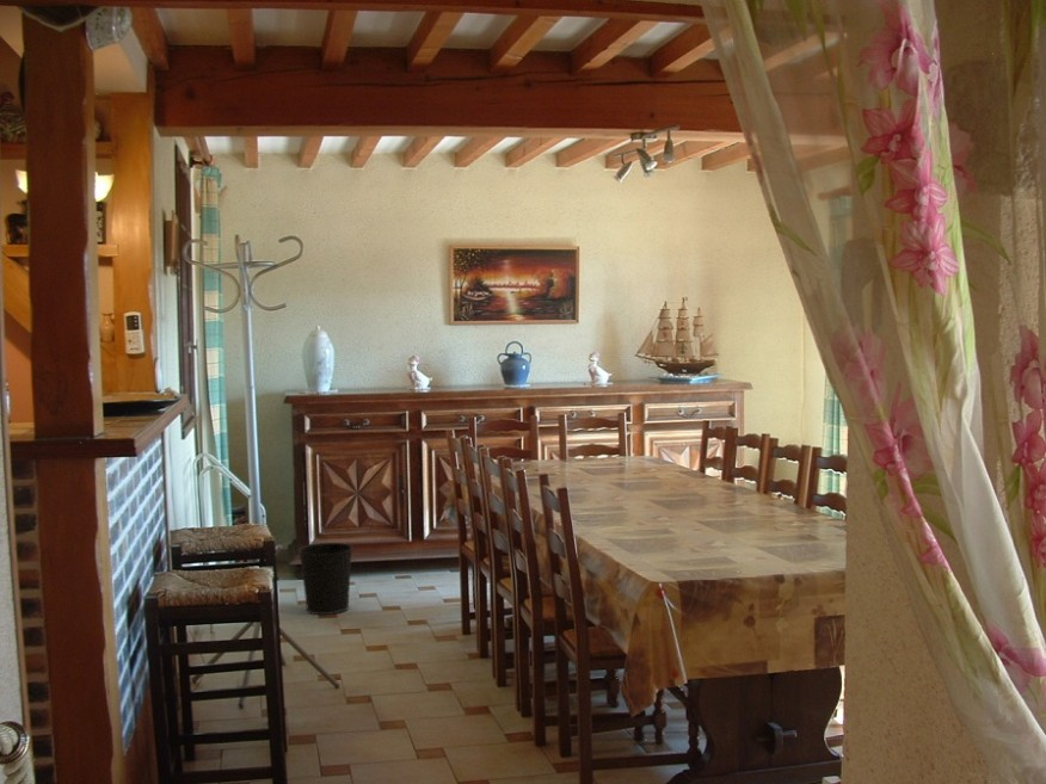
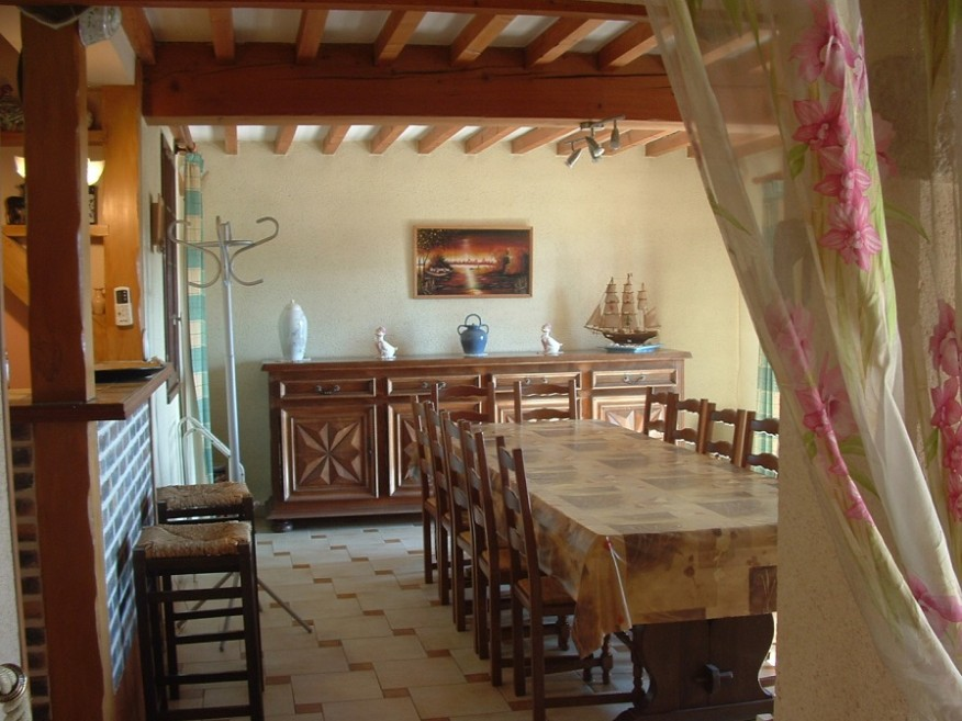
- wastebasket [297,542,355,616]
